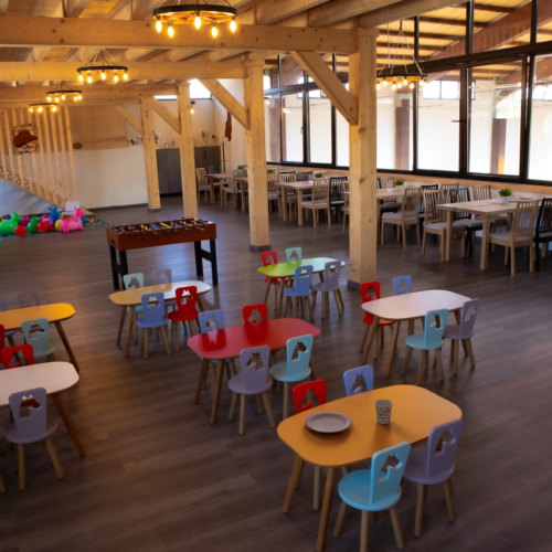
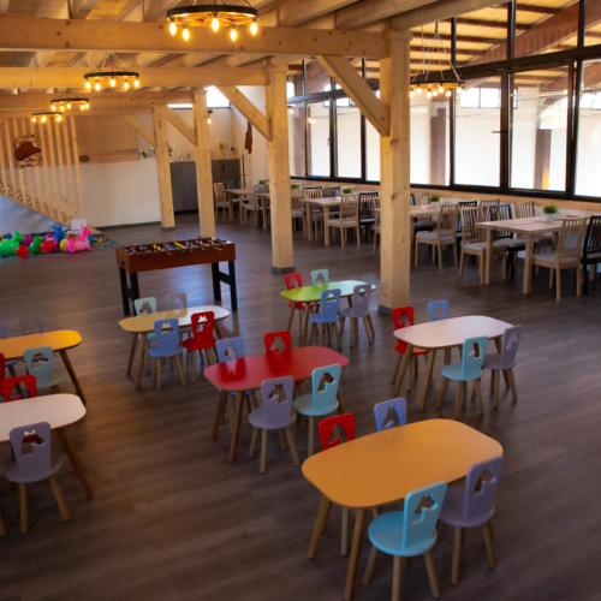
- plate [304,410,353,434]
- cup [373,399,394,425]
